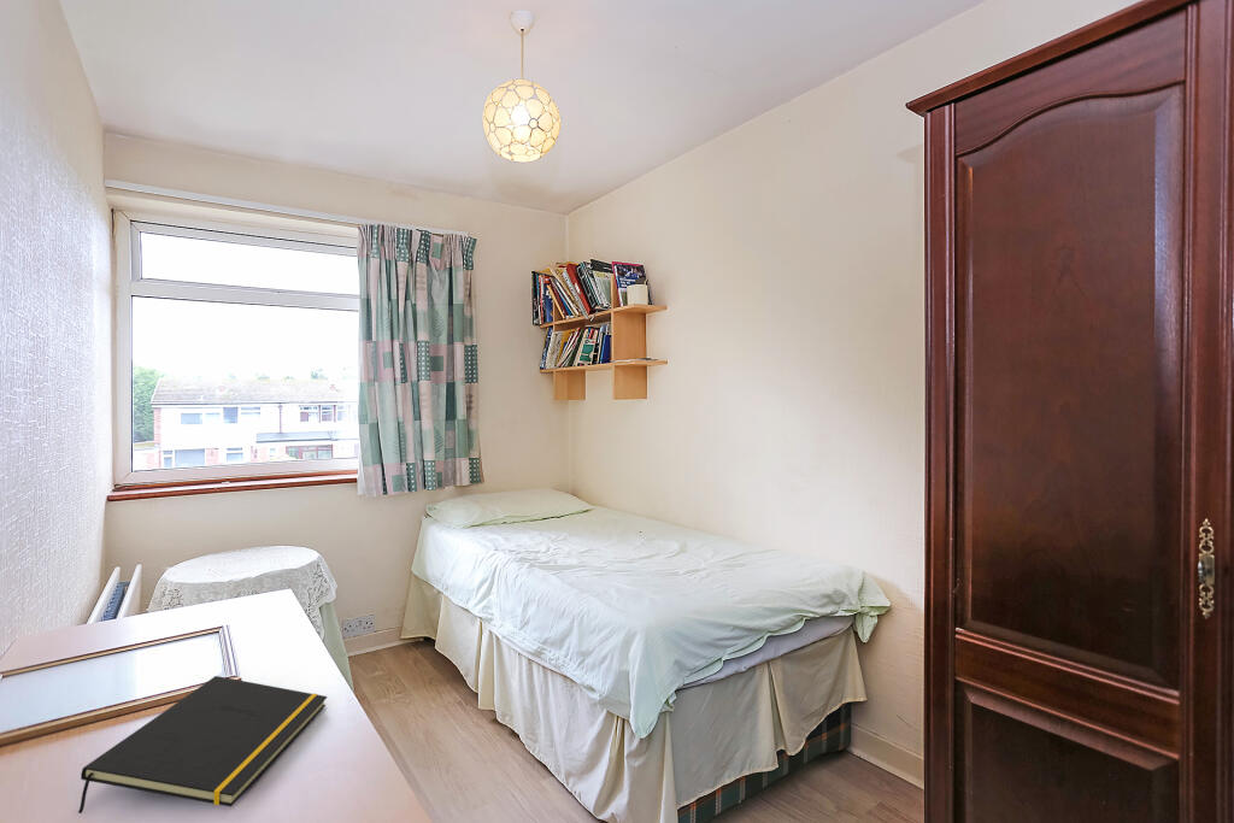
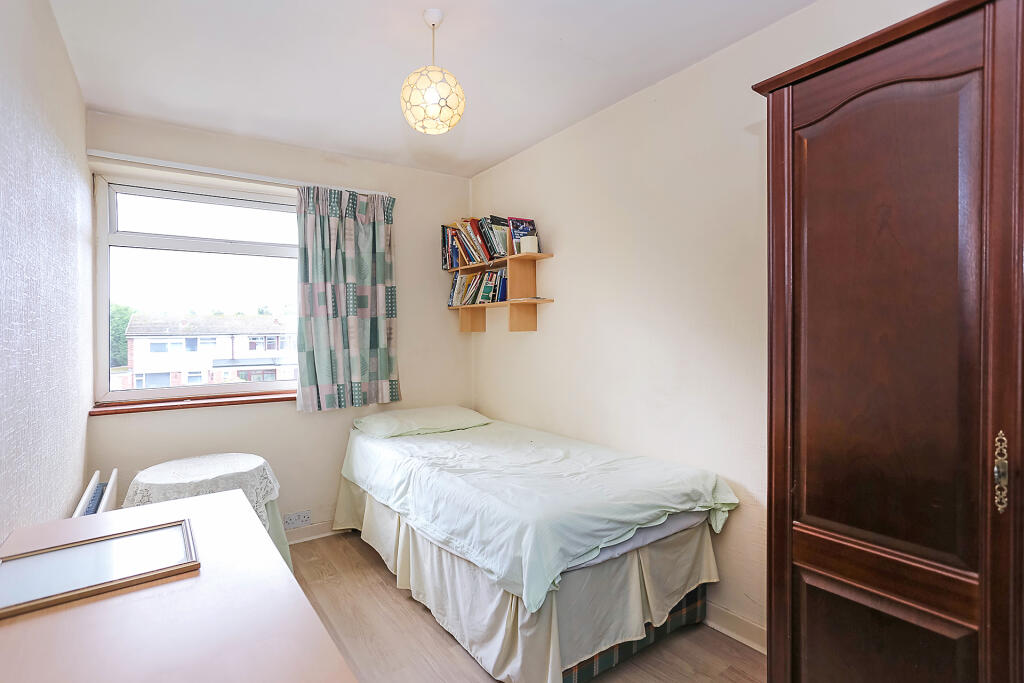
- notepad [77,675,328,815]
